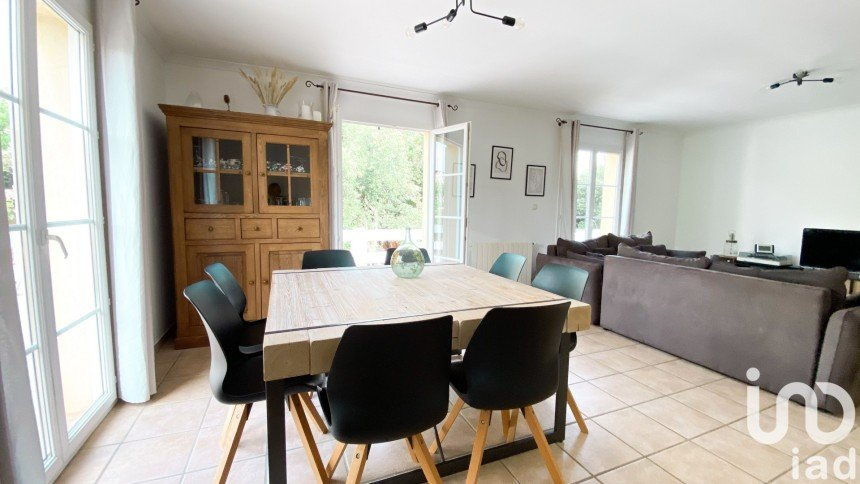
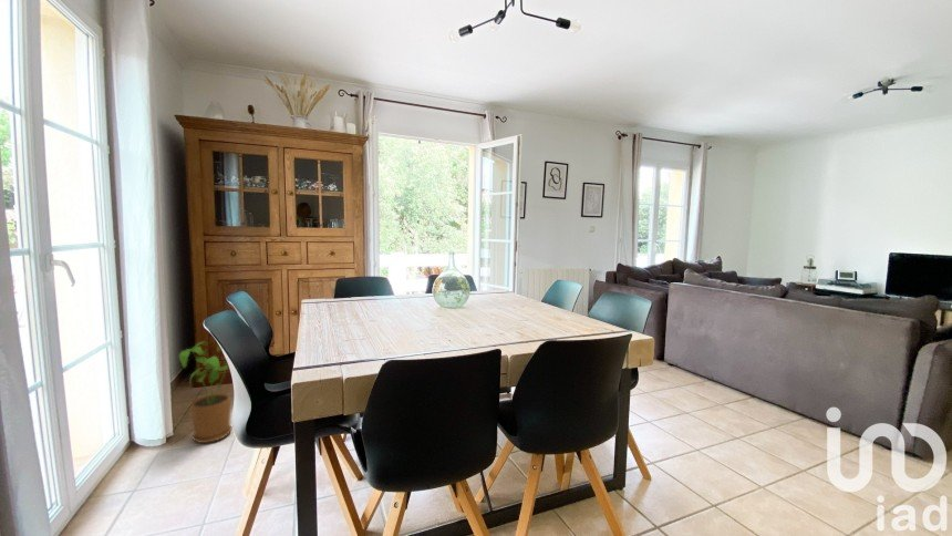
+ house plant [178,340,234,444]
